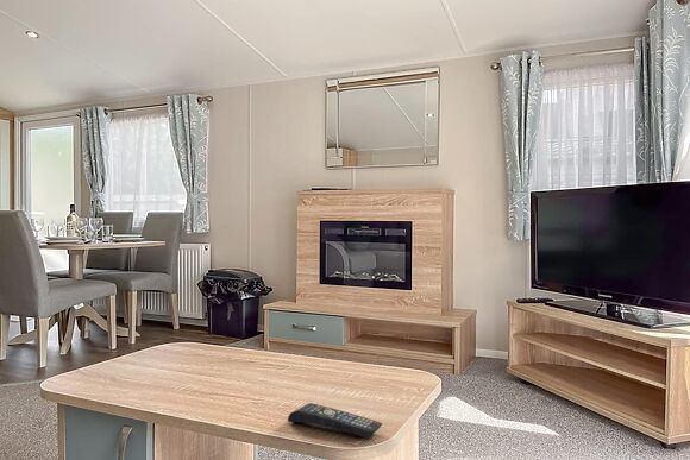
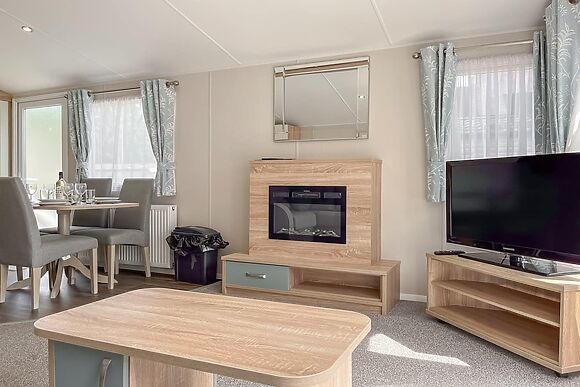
- remote control [287,402,383,439]
